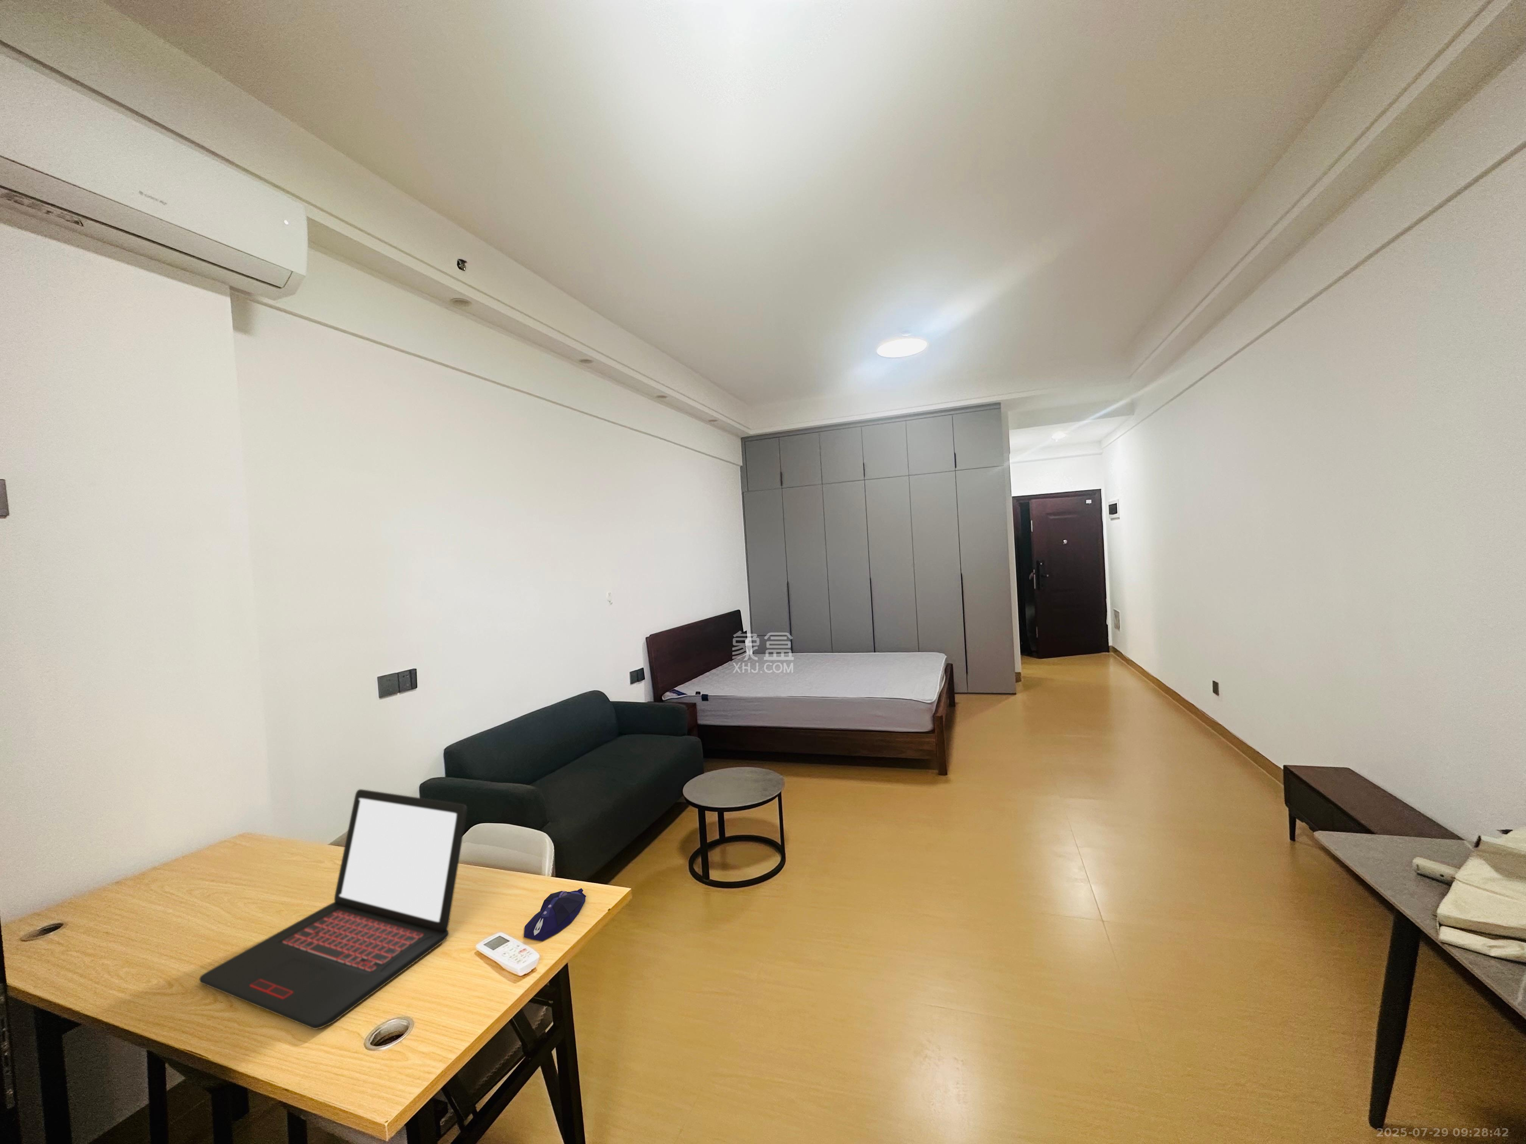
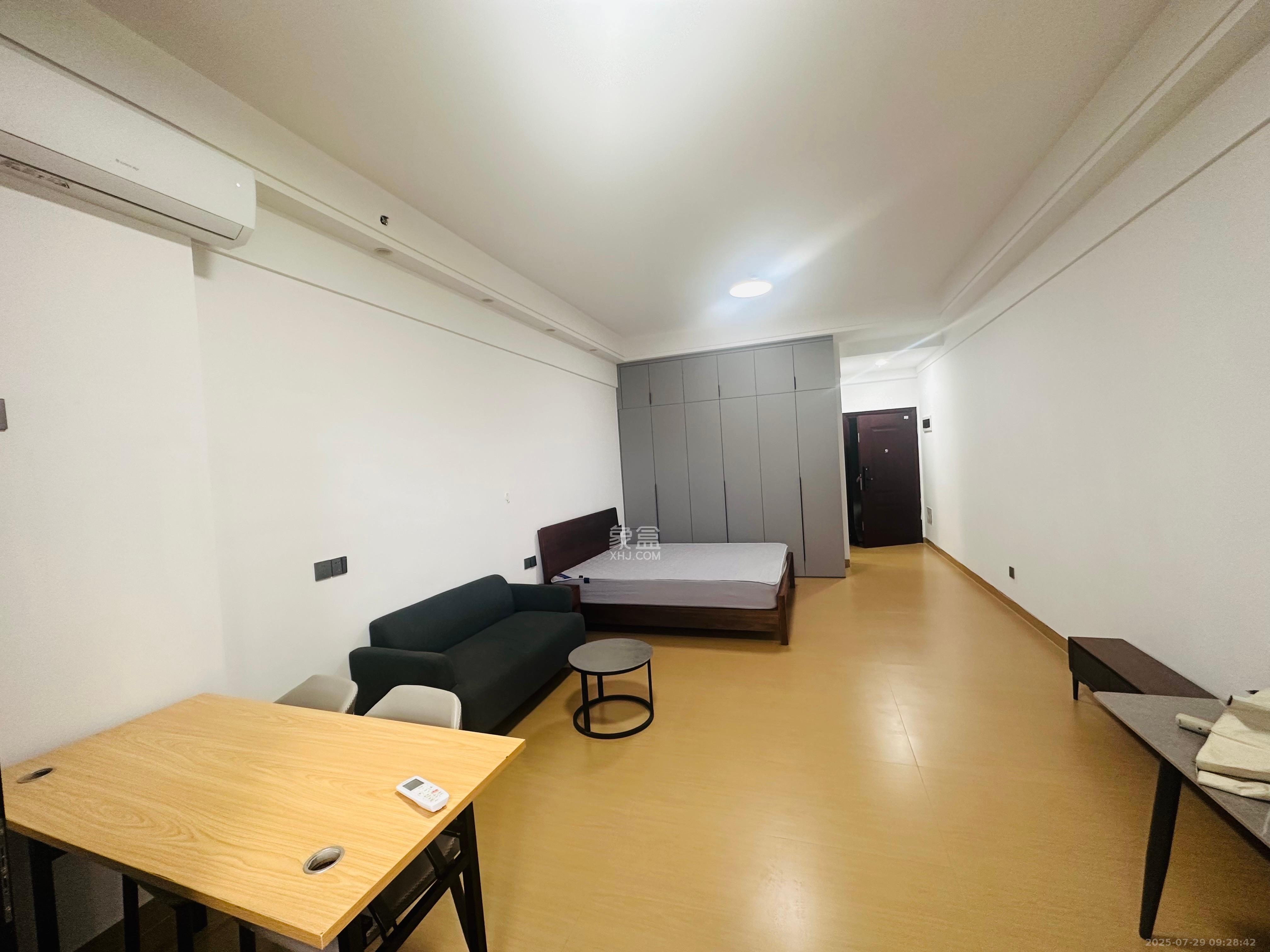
- laptop [199,788,467,1030]
- computer mouse [524,888,586,941]
